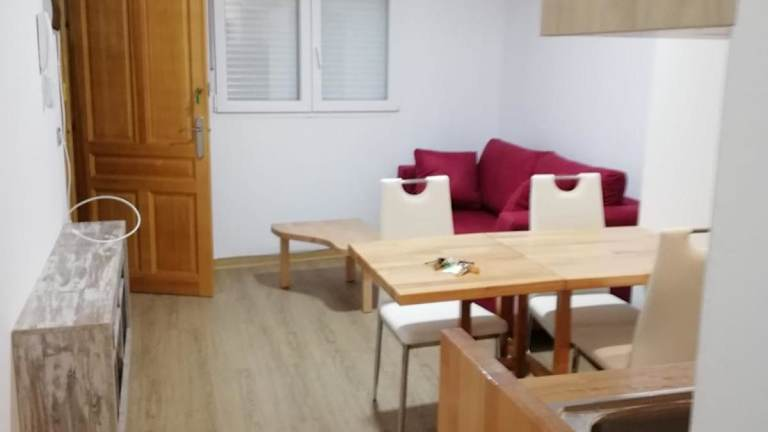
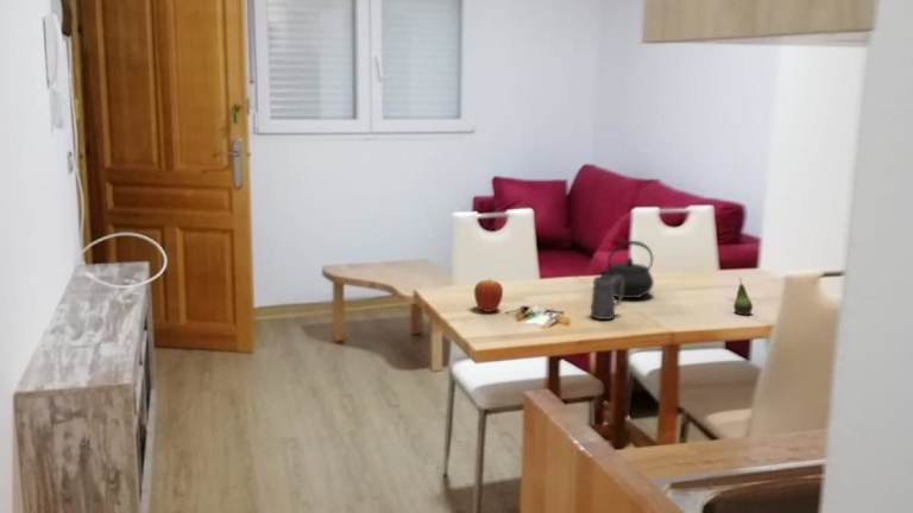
+ fruit [732,277,754,316]
+ fruit [473,279,504,314]
+ mug [590,276,624,321]
+ kettle [598,240,655,299]
